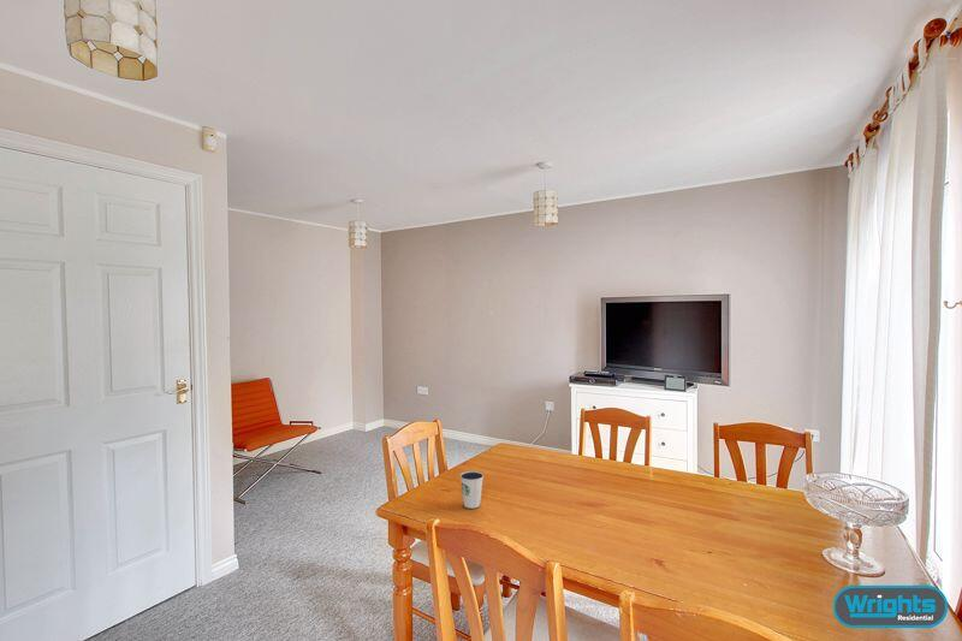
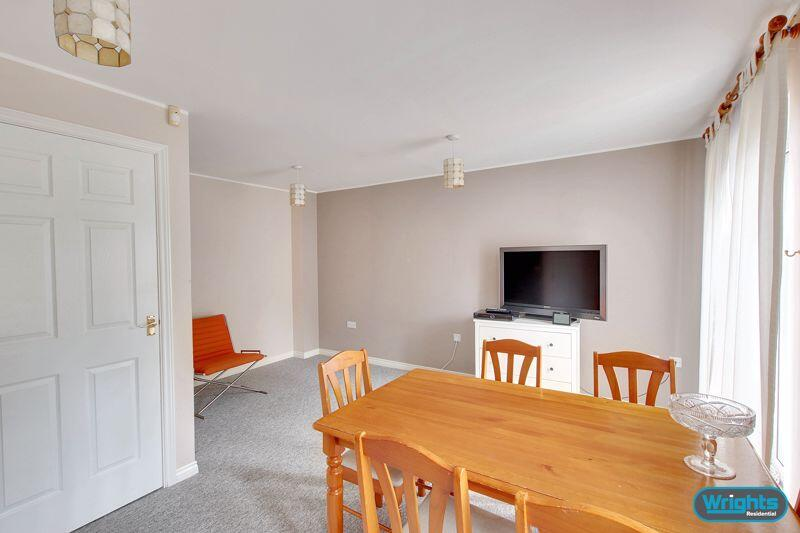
- dixie cup [459,470,485,510]
